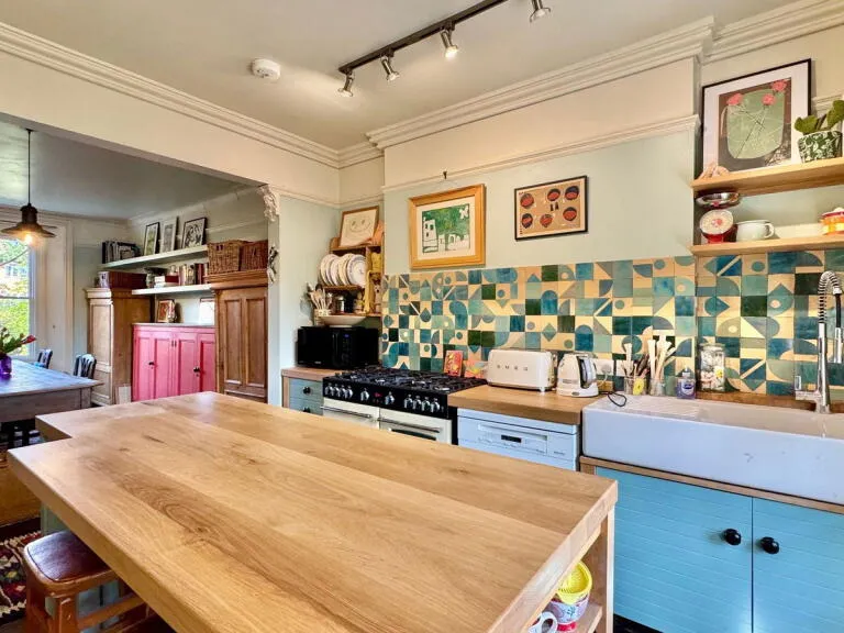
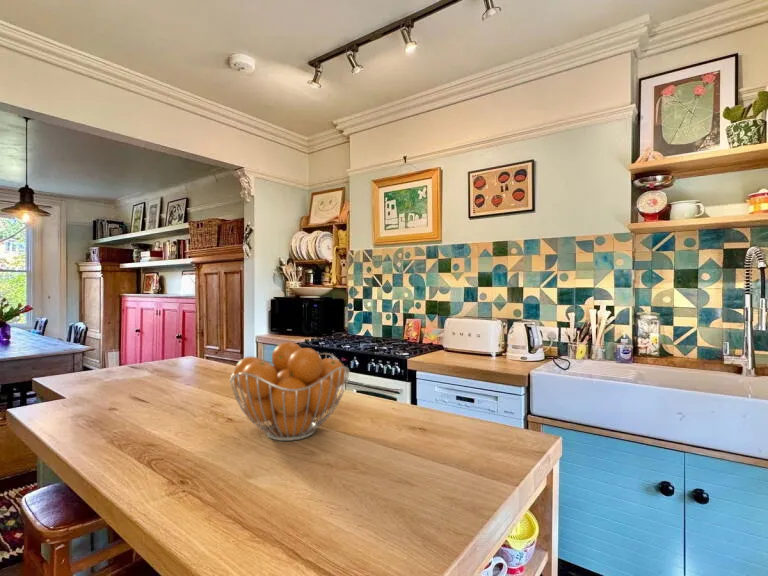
+ fruit basket [229,341,351,442]
